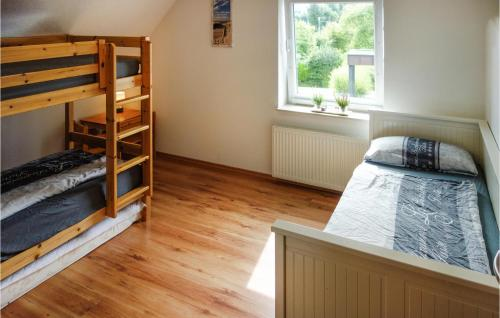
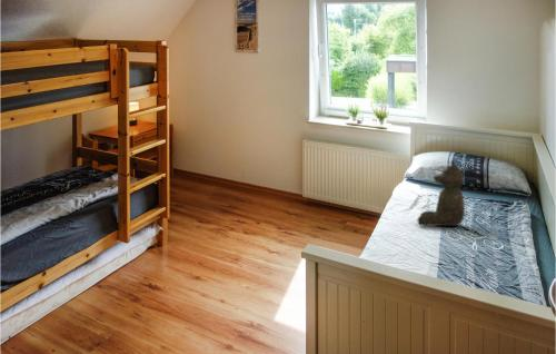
+ teddy bear [416,158,466,227]
